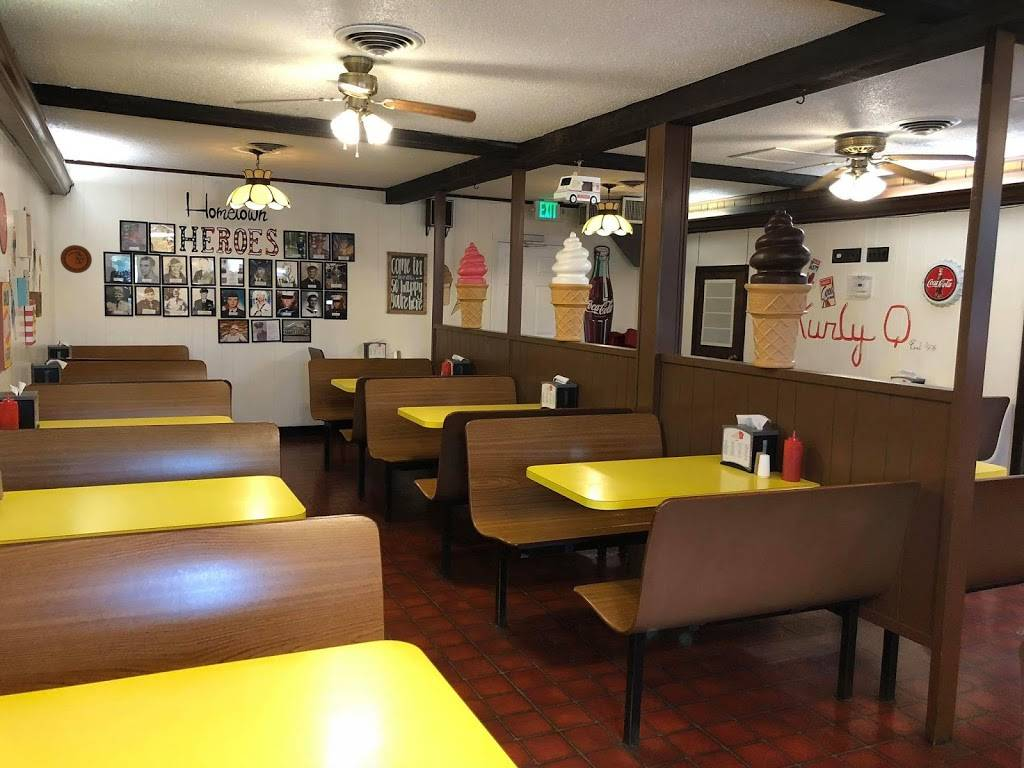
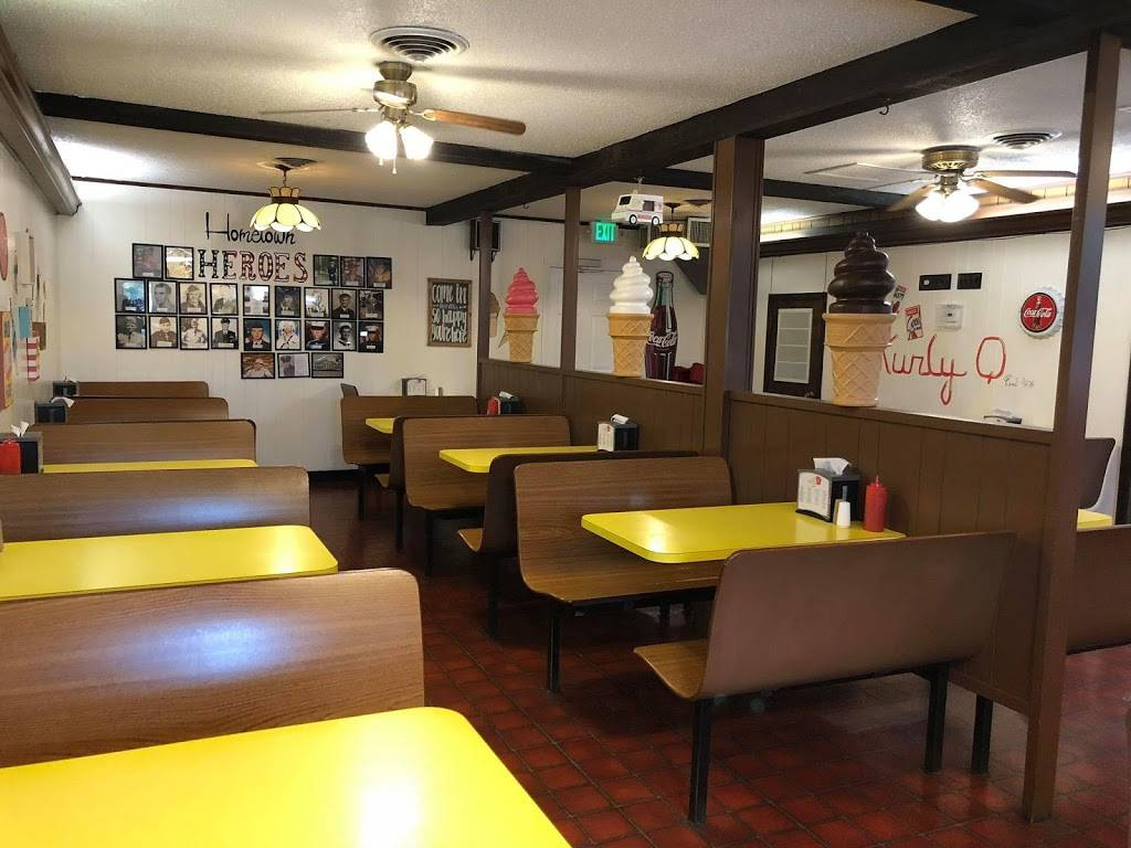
- decorative plate [59,244,93,274]
